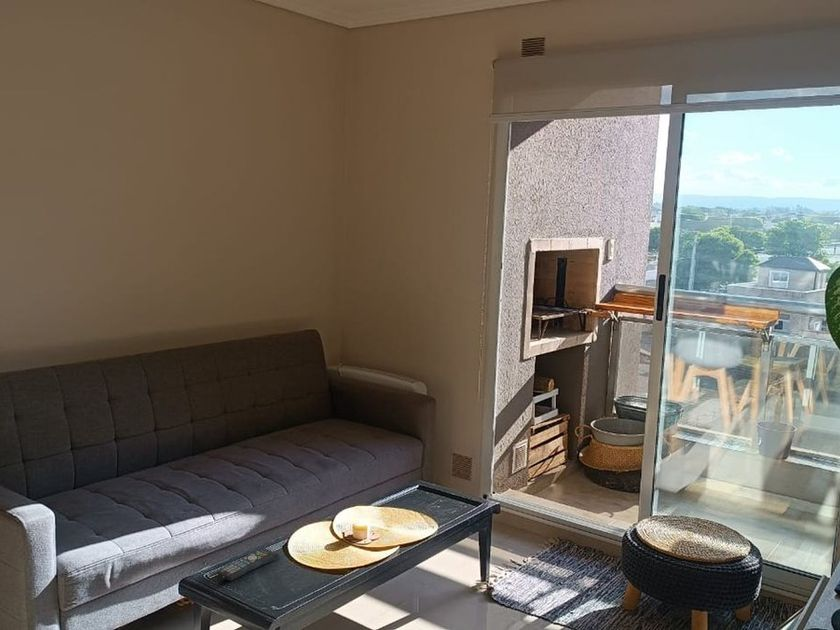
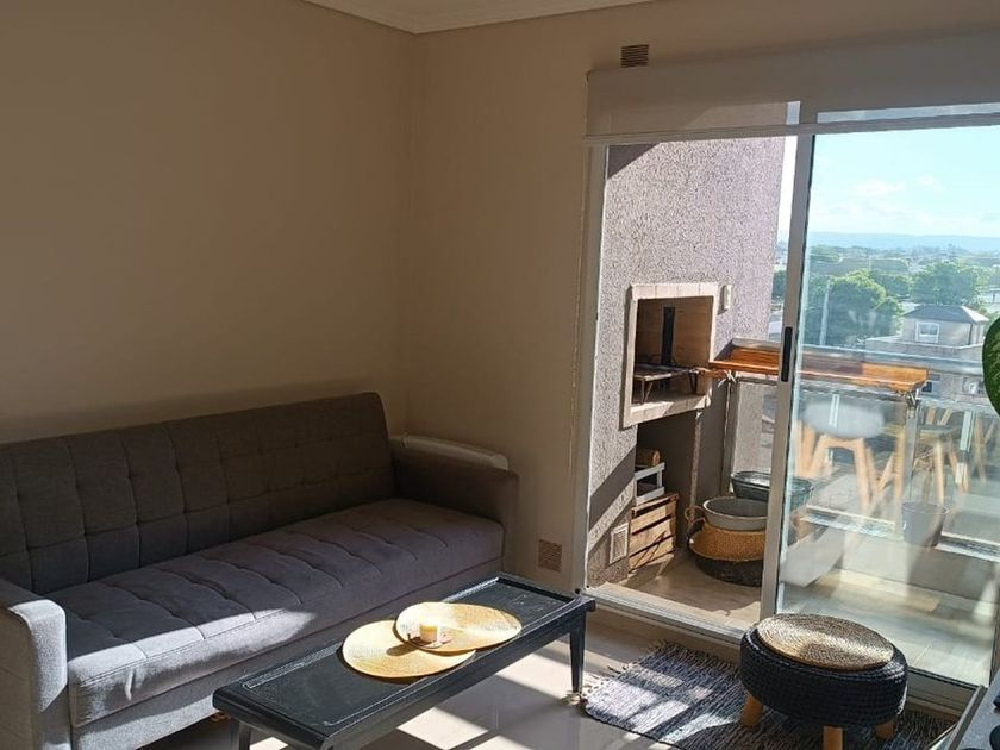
- remote control [215,547,281,582]
